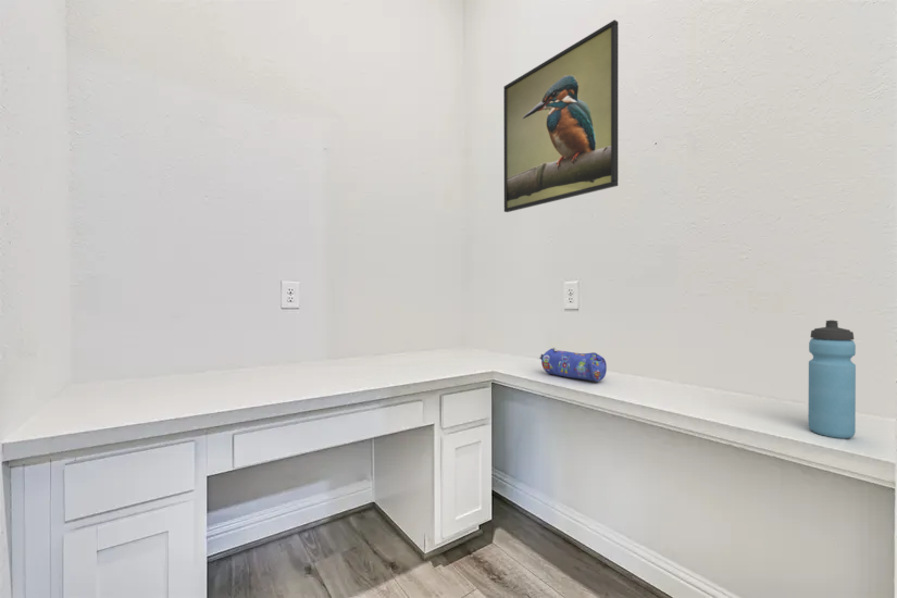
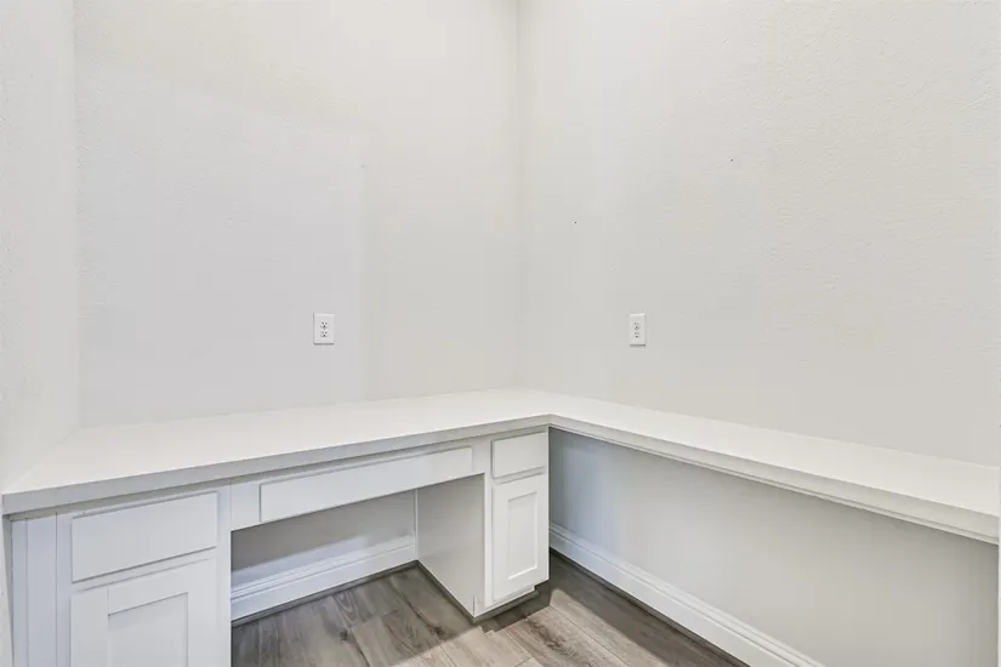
- pencil case [538,347,608,383]
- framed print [502,18,620,213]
- water bottle [807,319,857,439]
